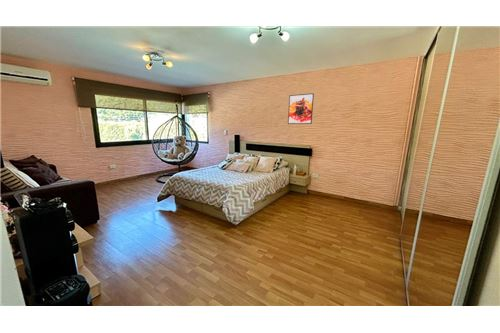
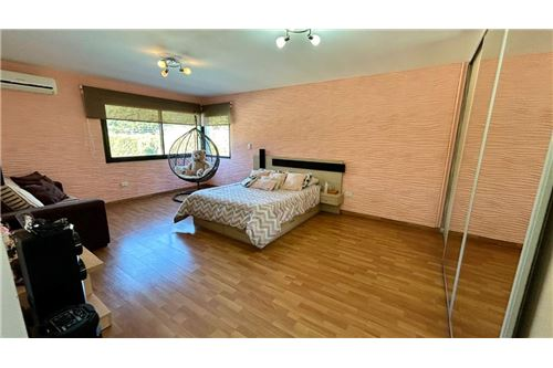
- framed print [287,92,315,125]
